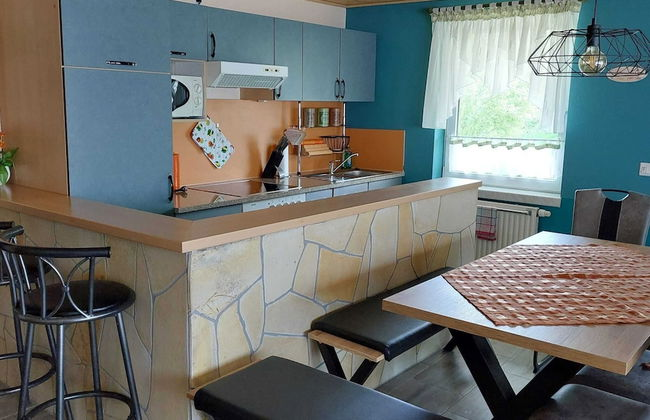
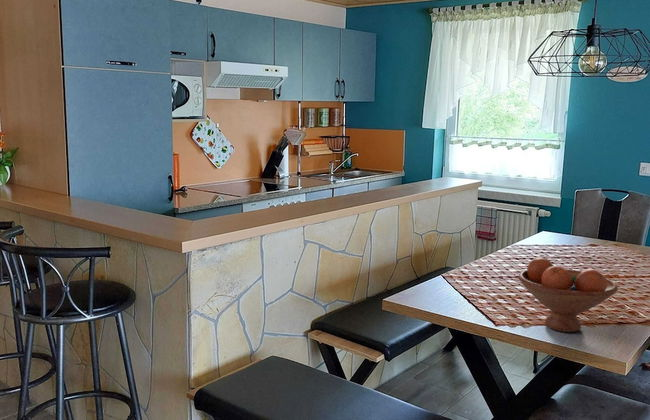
+ fruit bowl [517,257,619,333]
